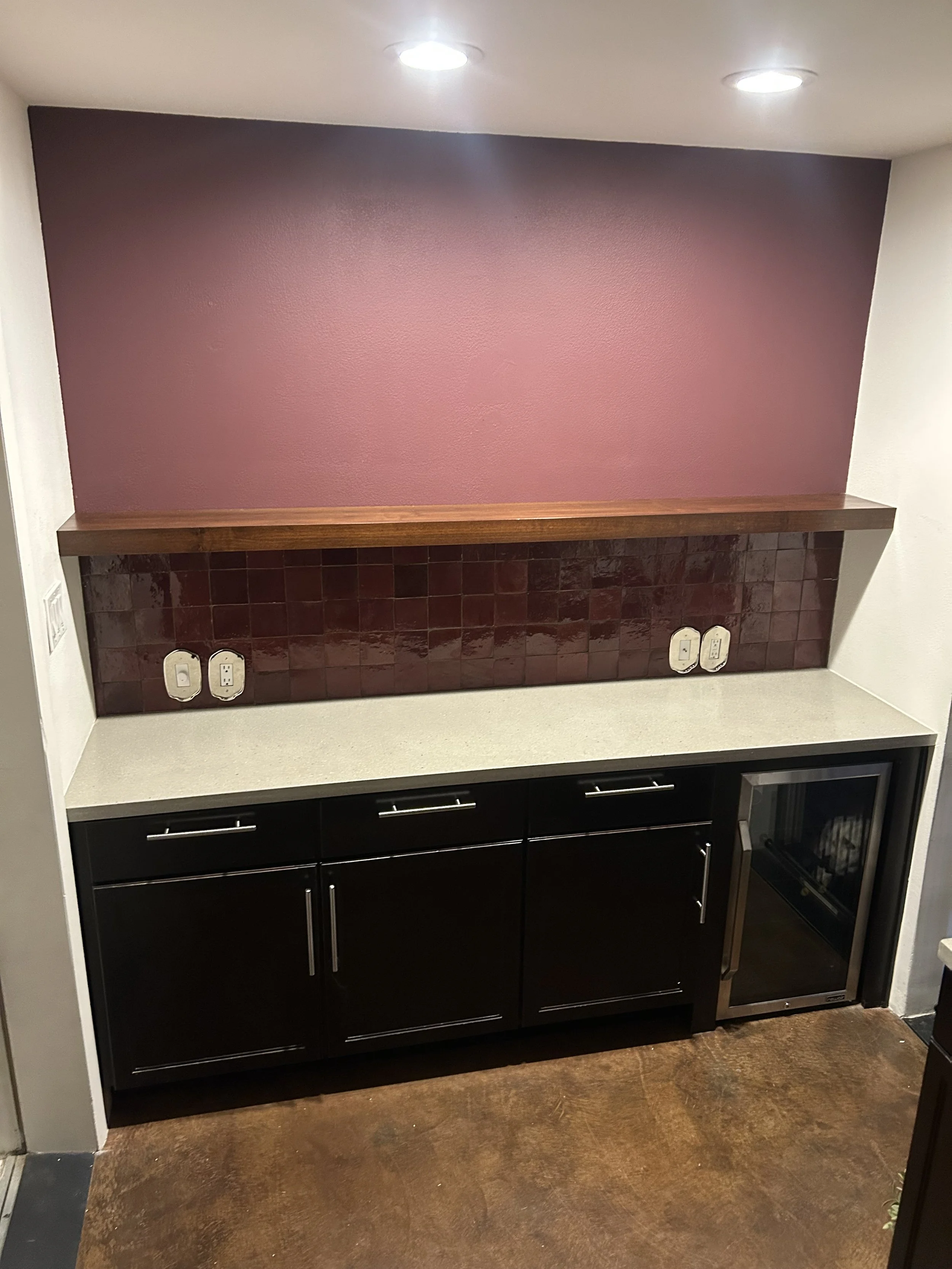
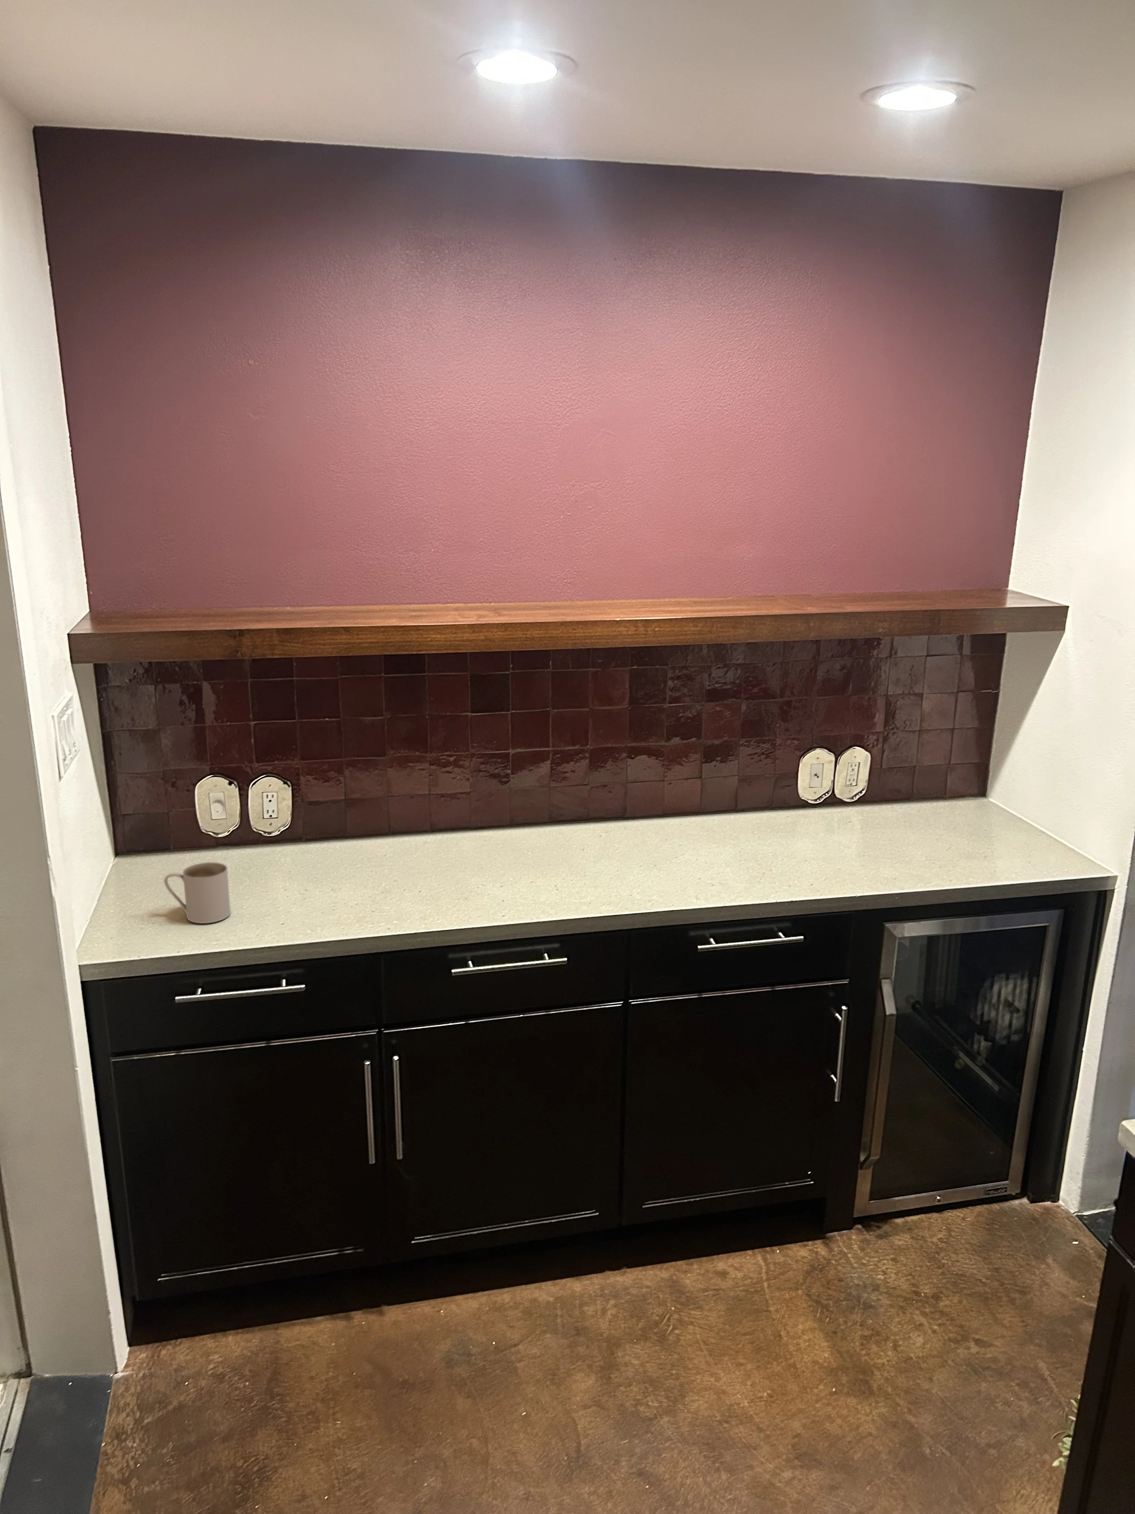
+ mug [163,861,231,923]
